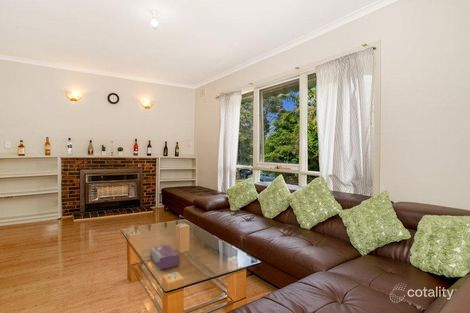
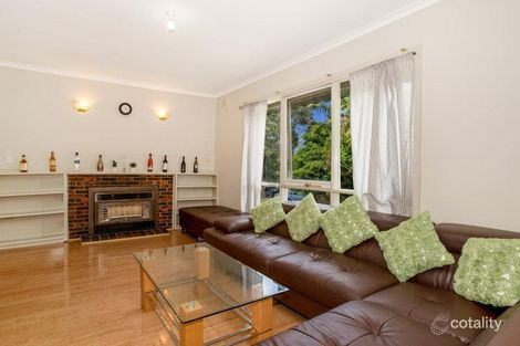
- tissue box [149,244,181,271]
